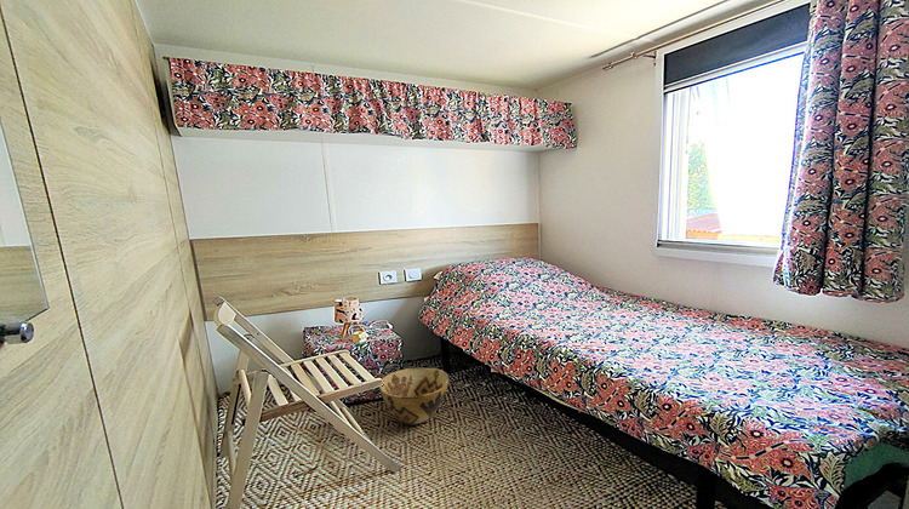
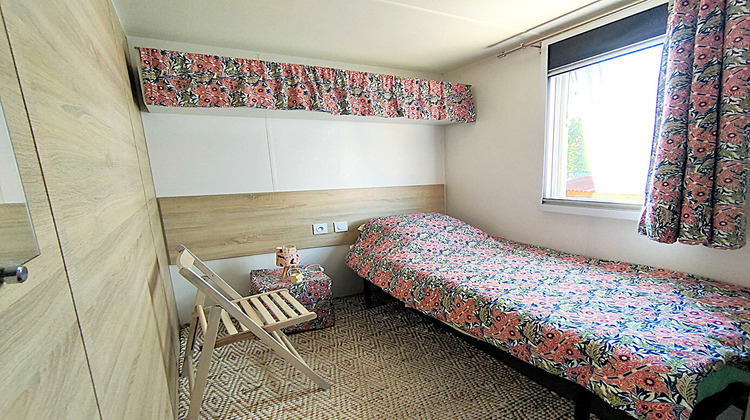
- woven basket [378,367,450,425]
